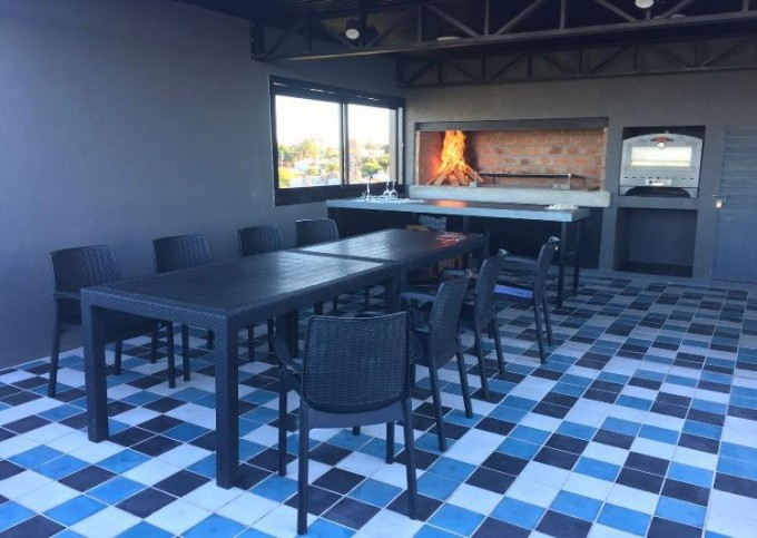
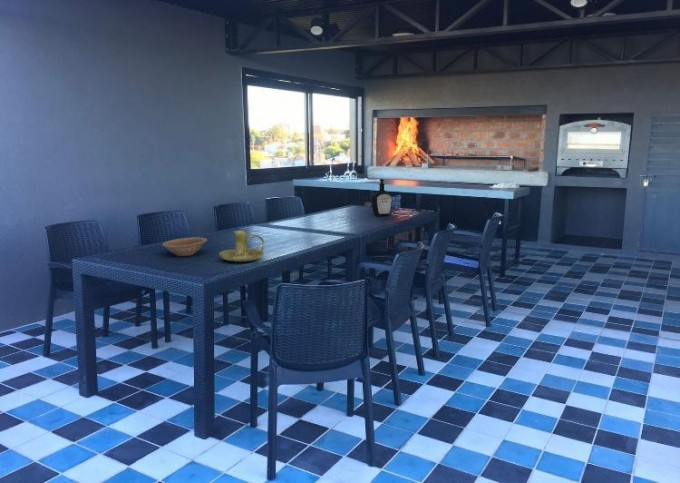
+ bottle [370,178,393,217]
+ bowl [161,237,208,257]
+ candle holder [218,230,266,263]
